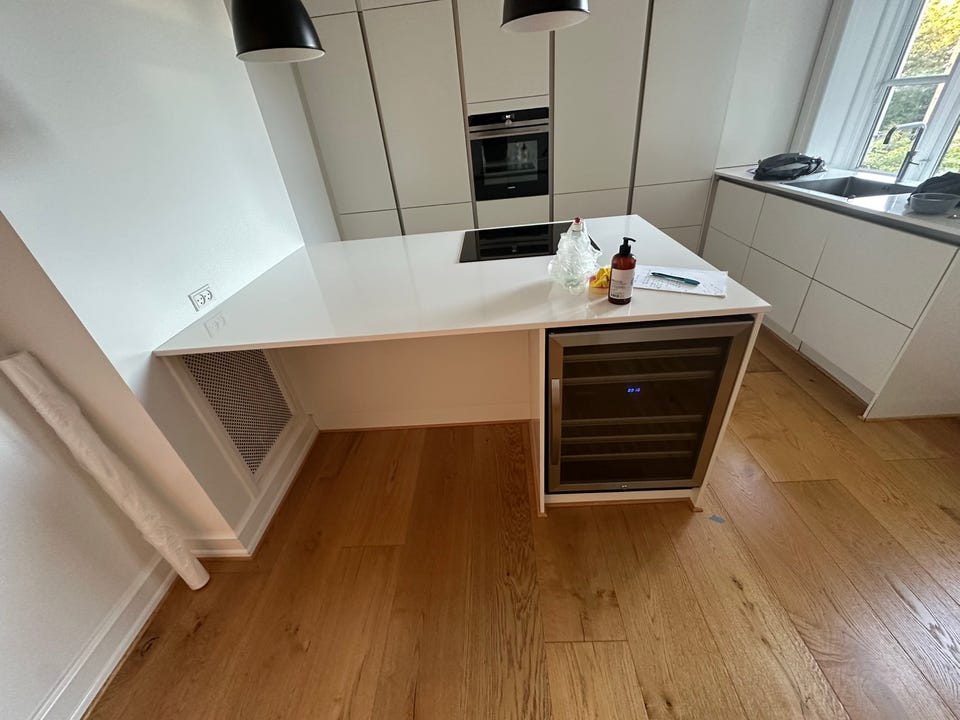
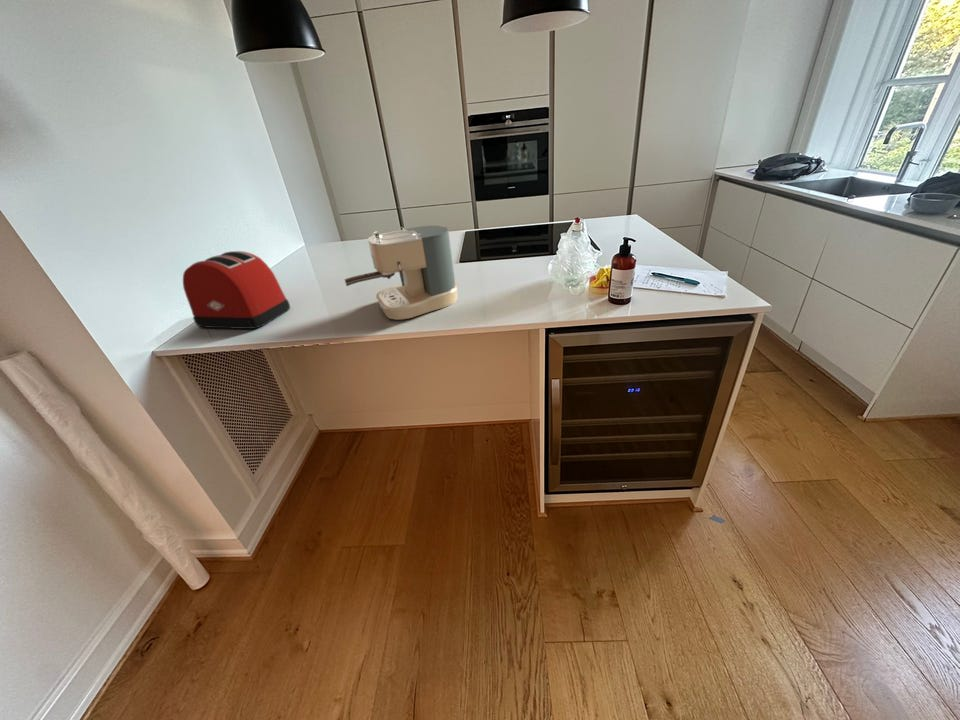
+ toaster [182,250,291,330]
+ coffee maker [344,225,459,321]
